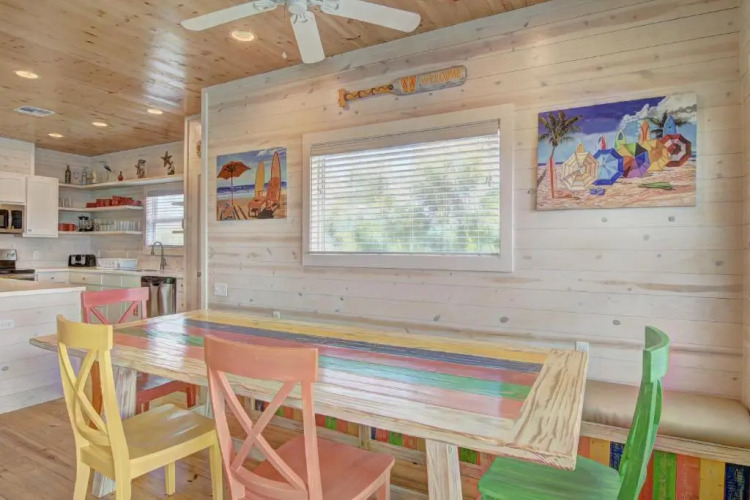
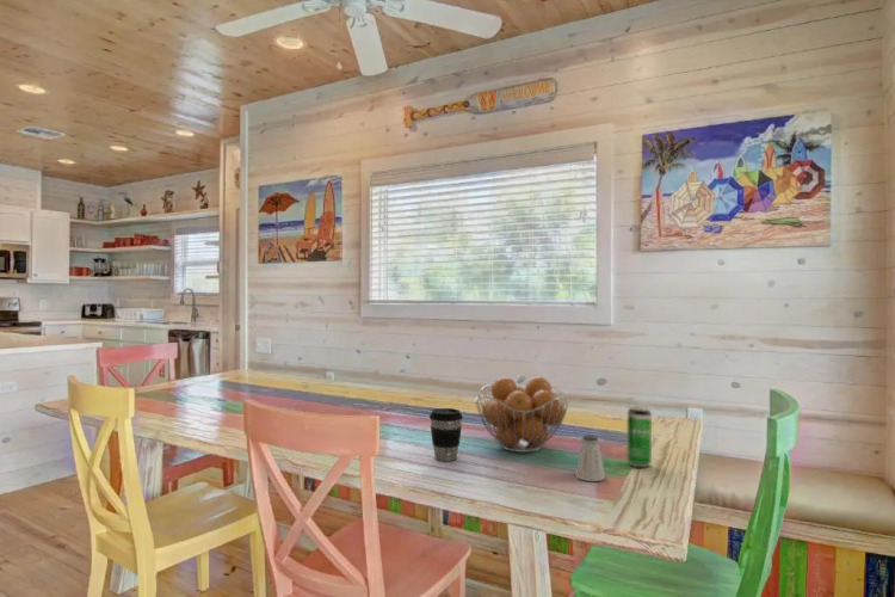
+ fruit basket [474,376,569,454]
+ beverage can [625,405,653,468]
+ coffee cup [428,407,464,462]
+ saltshaker [574,433,606,482]
